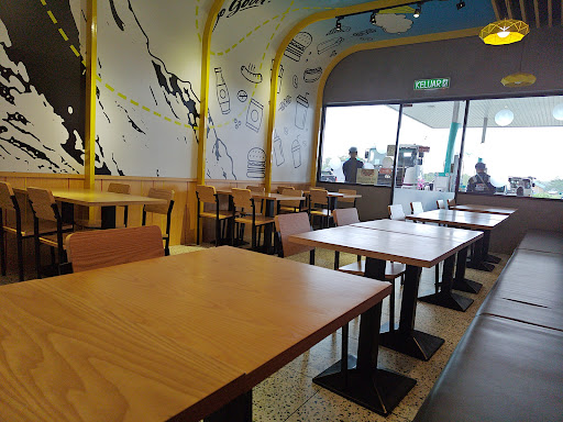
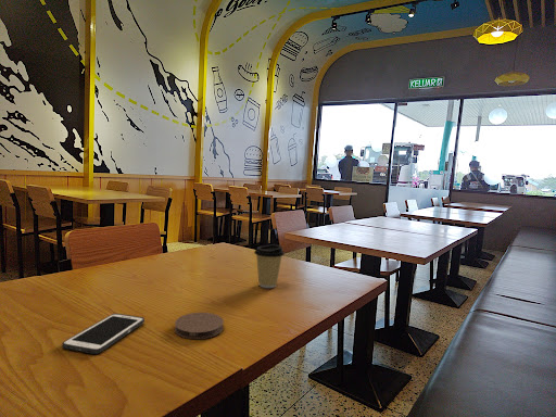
+ coaster [174,312,225,340]
+ coffee cup [253,243,286,289]
+ cell phone [61,313,146,355]
